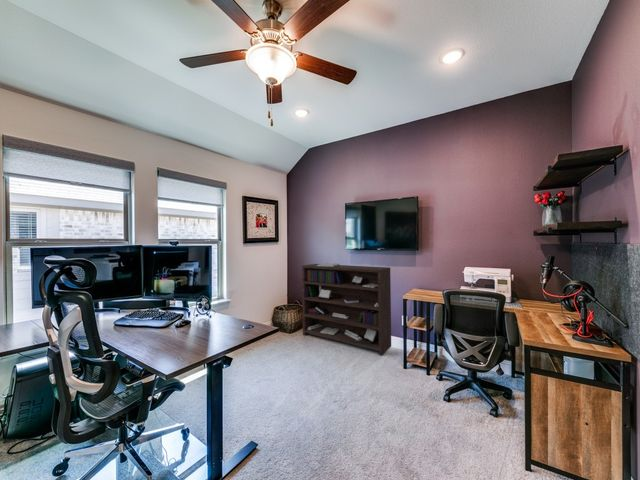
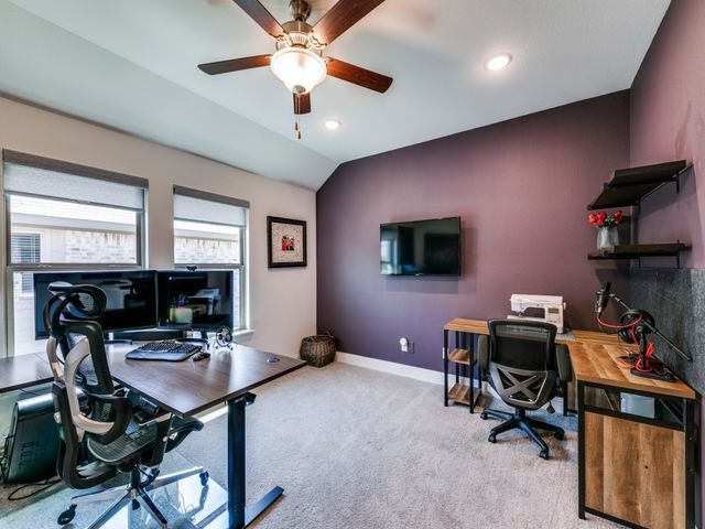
- bookshelf [301,262,392,356]
